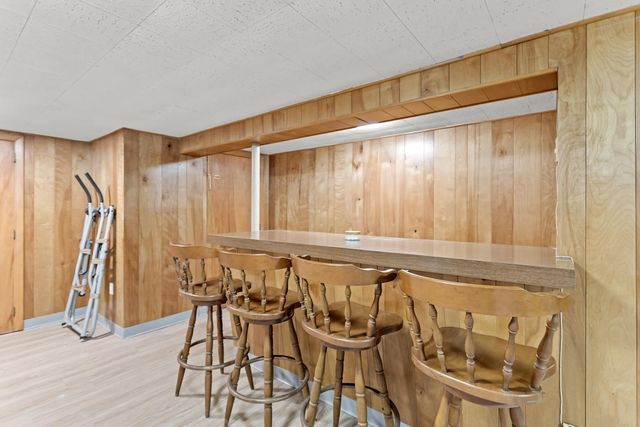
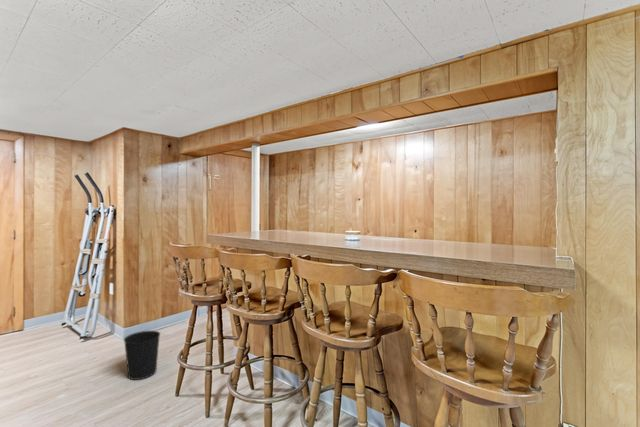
+ wastebasket [123,330,161,381]
